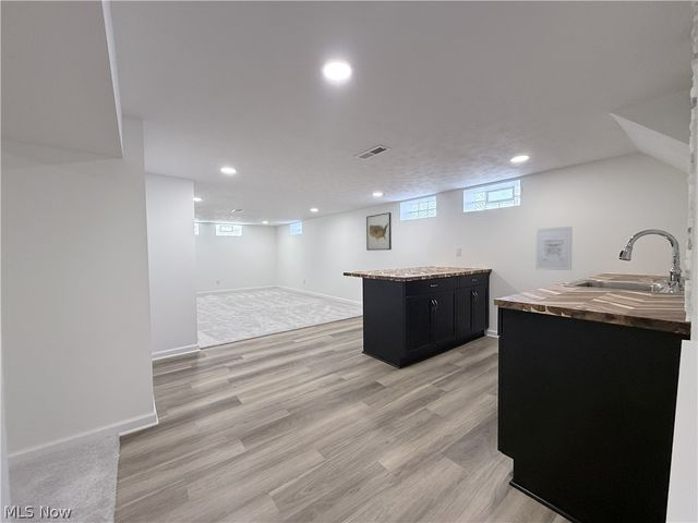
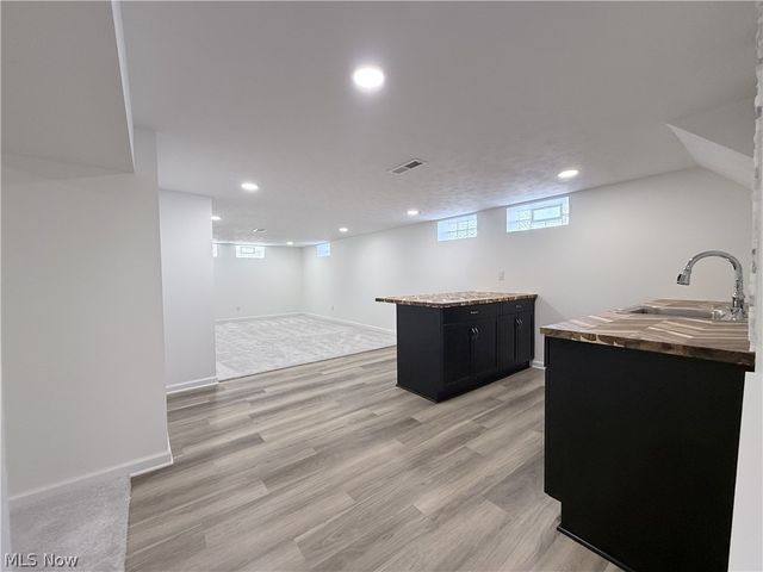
- wall art [534,226,574,271]
- wall art [365,211,393,252]
